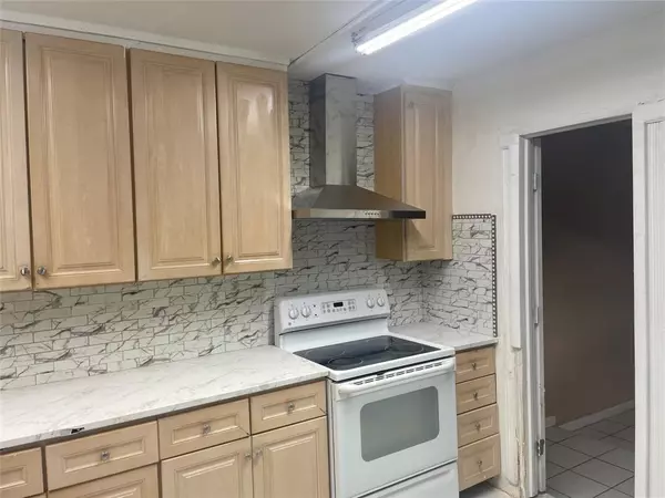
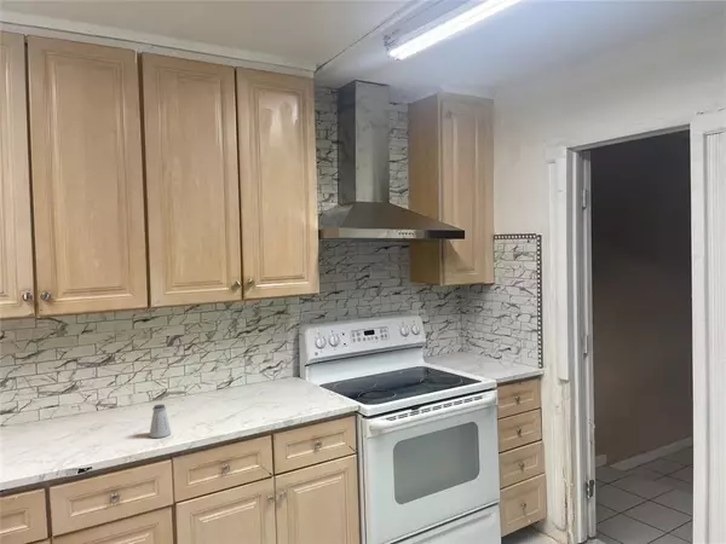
+ saltshaker [148,404,172,439]
